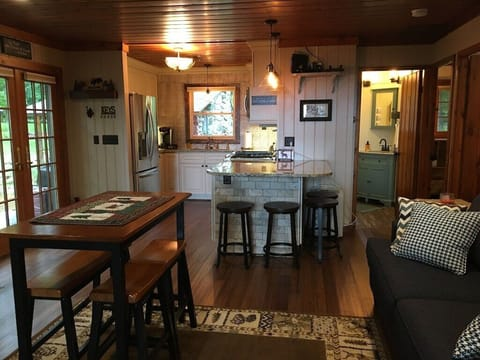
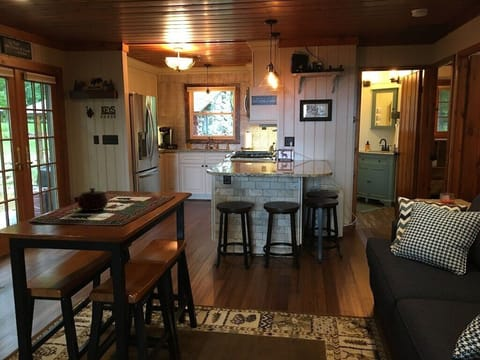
+ teapot [77,187,109,212]
